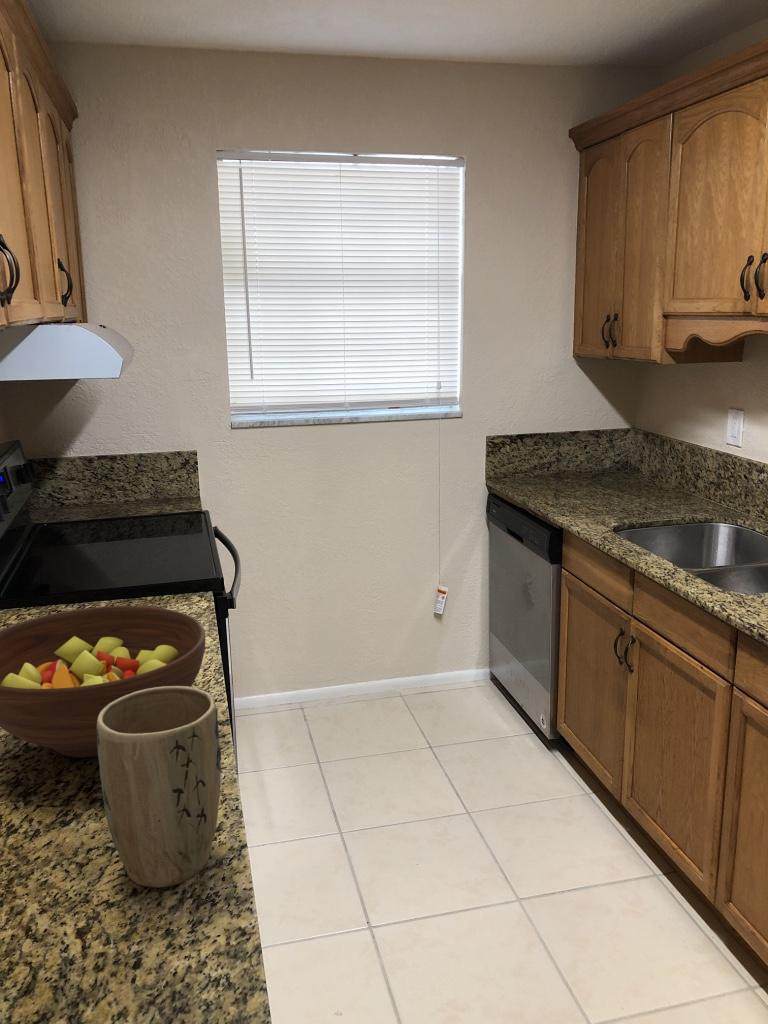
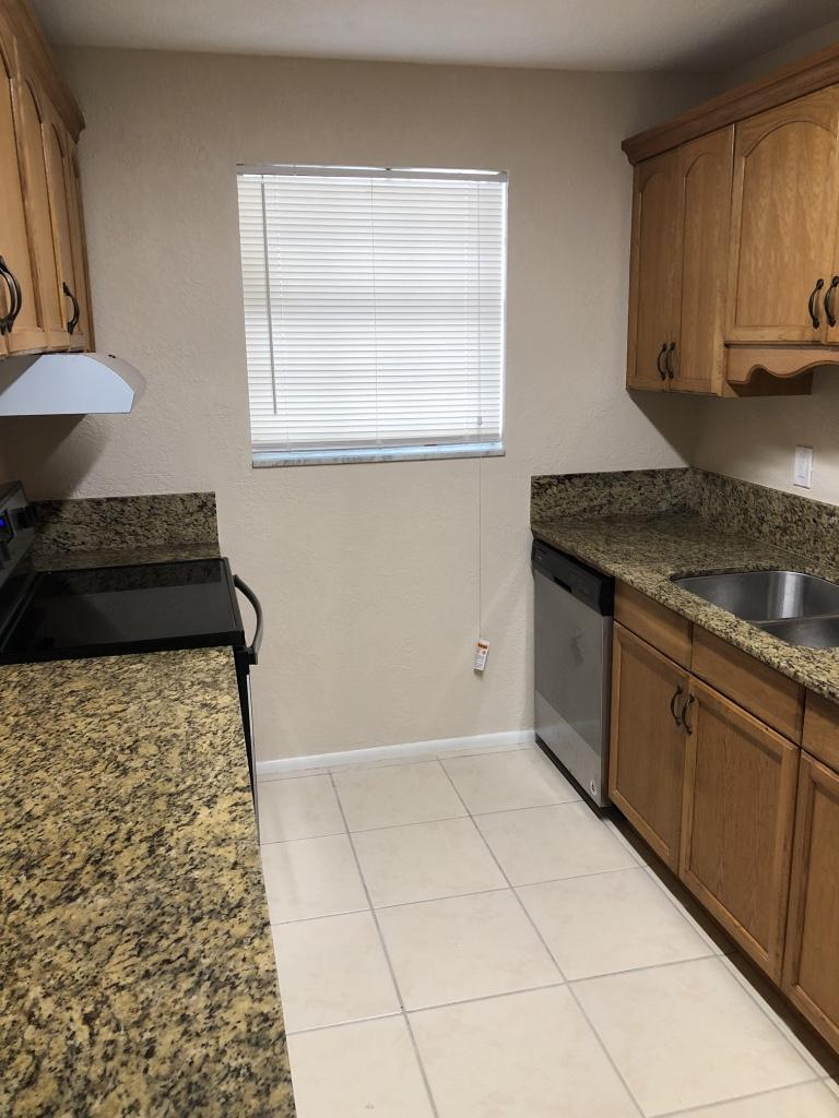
- plant pot [97,686,223,889]
- fruit bowl [0,605,207,758]
